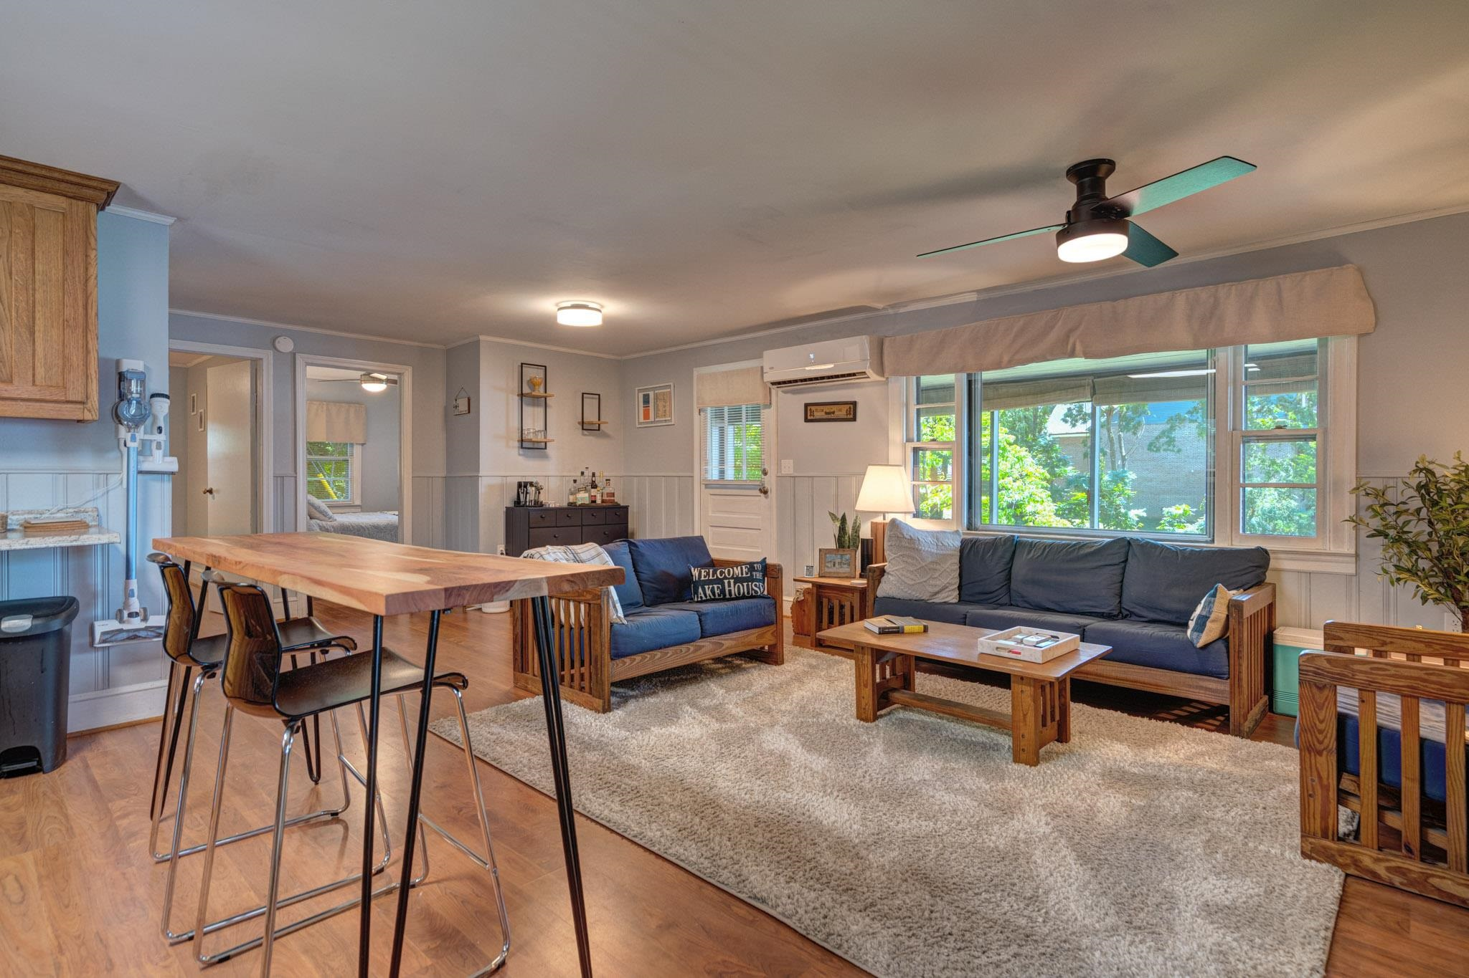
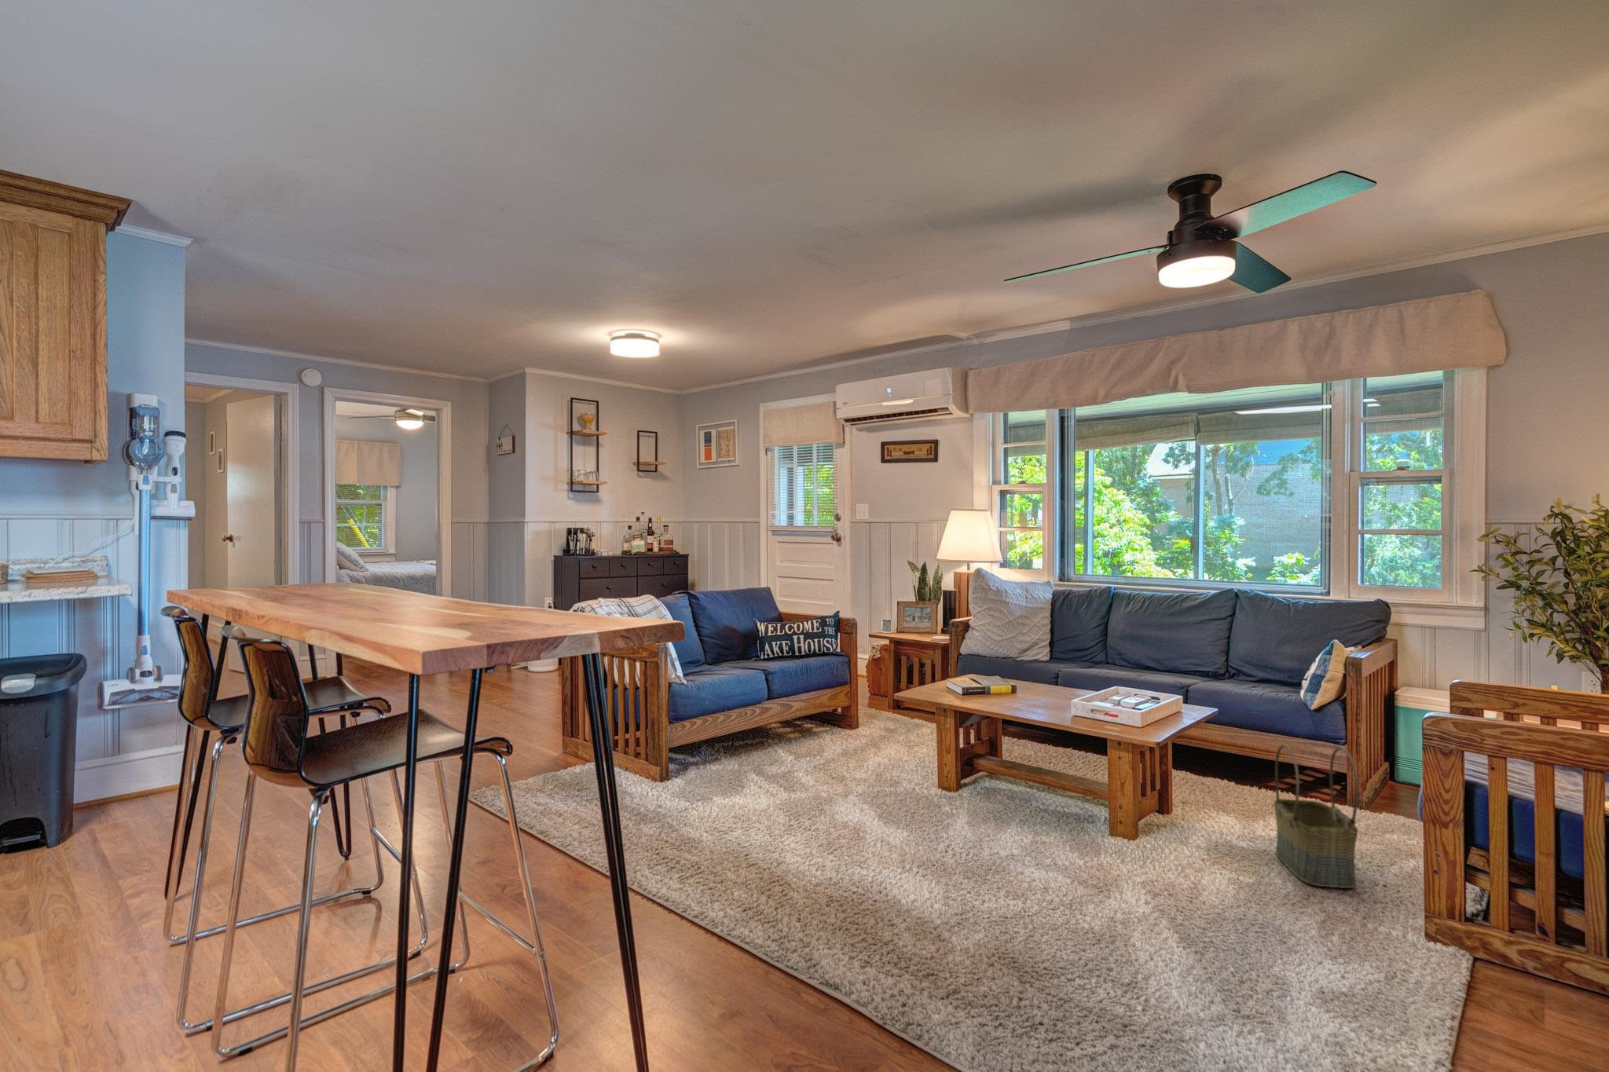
+ basket [1274,743,1359,889]
